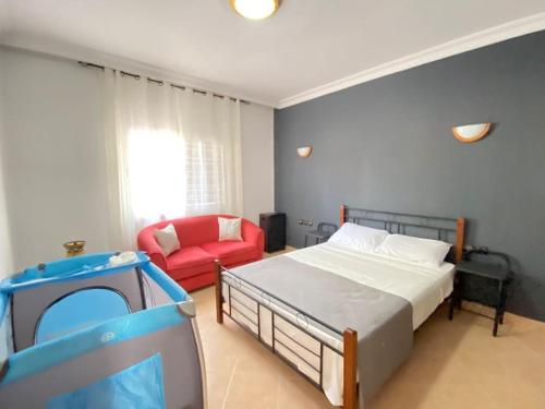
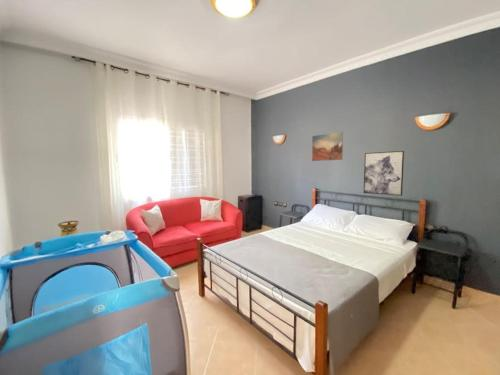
+ wall art [363,150,405,197]
+ wall art [311,131,344,162]
